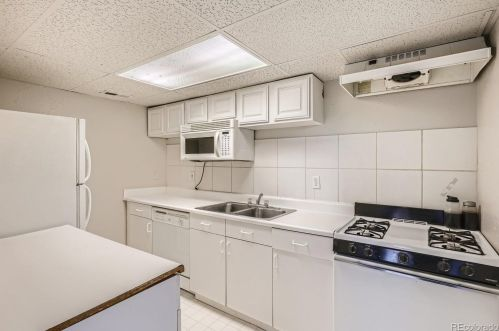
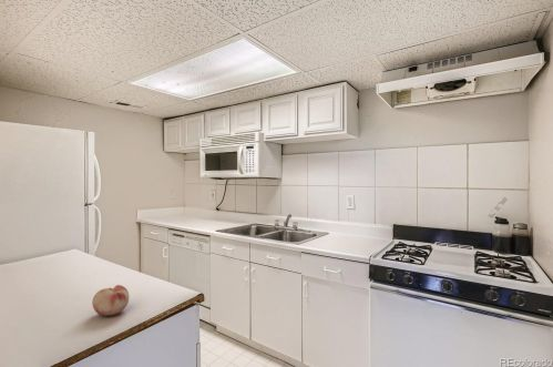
+ fruit [91,284,130,317]
